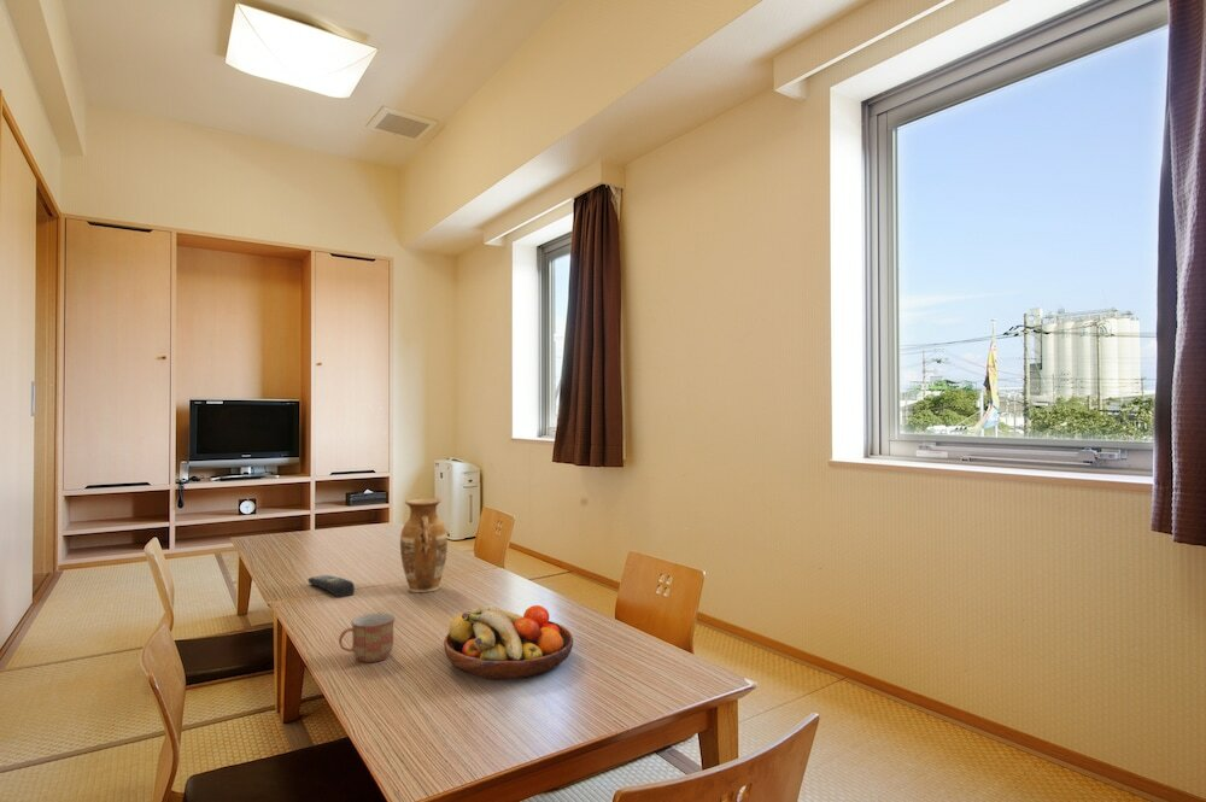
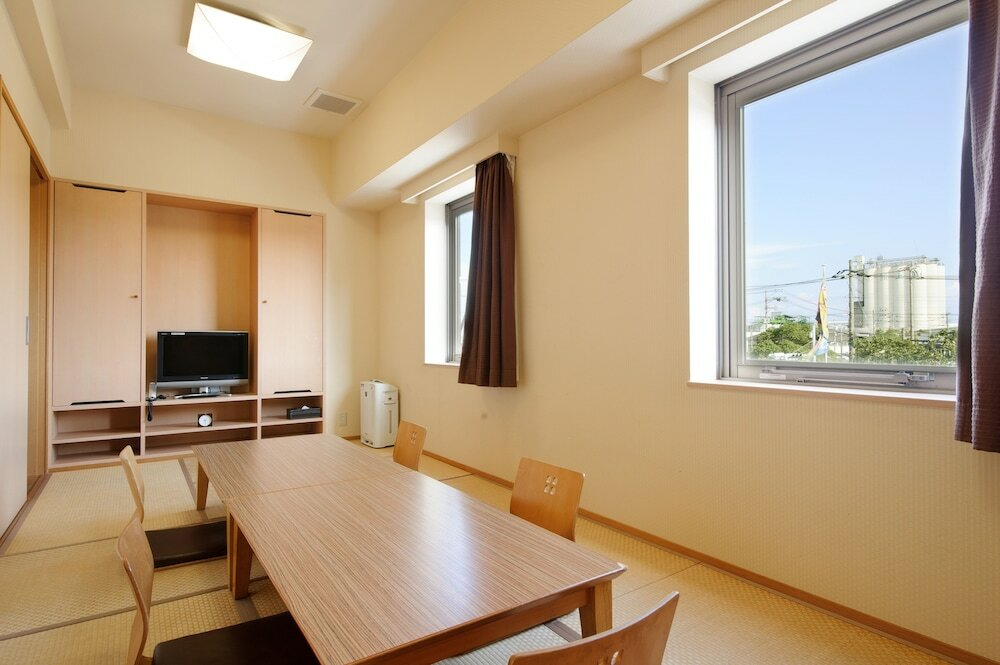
- remote control [306,574,356,598]
- fruit bowl [443,603,574,681]
- vase [399,497,449,595]
- mug [338,611,396,663]
